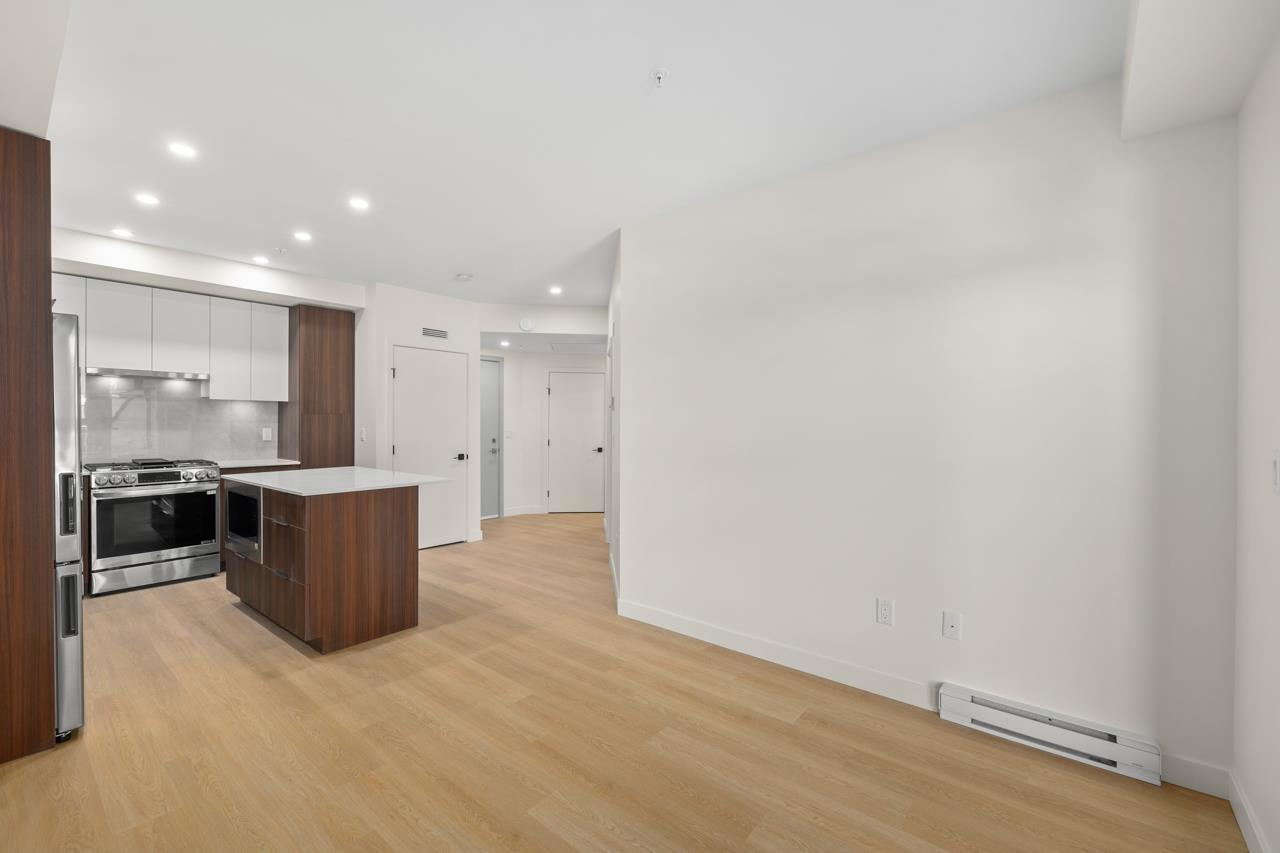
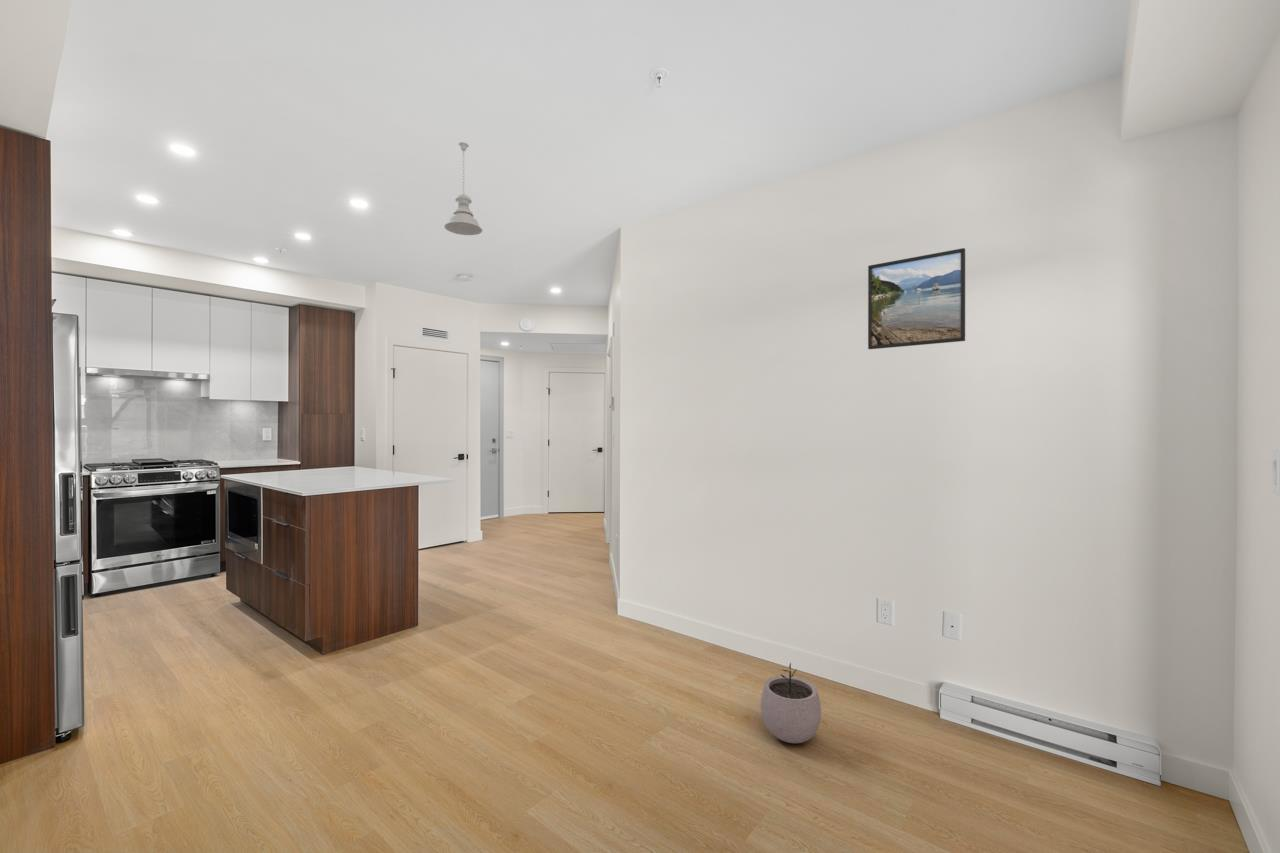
+ plant pot [760,662,822,744]
+ pendant light [443,141,483,236]
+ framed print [867,247,966,350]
